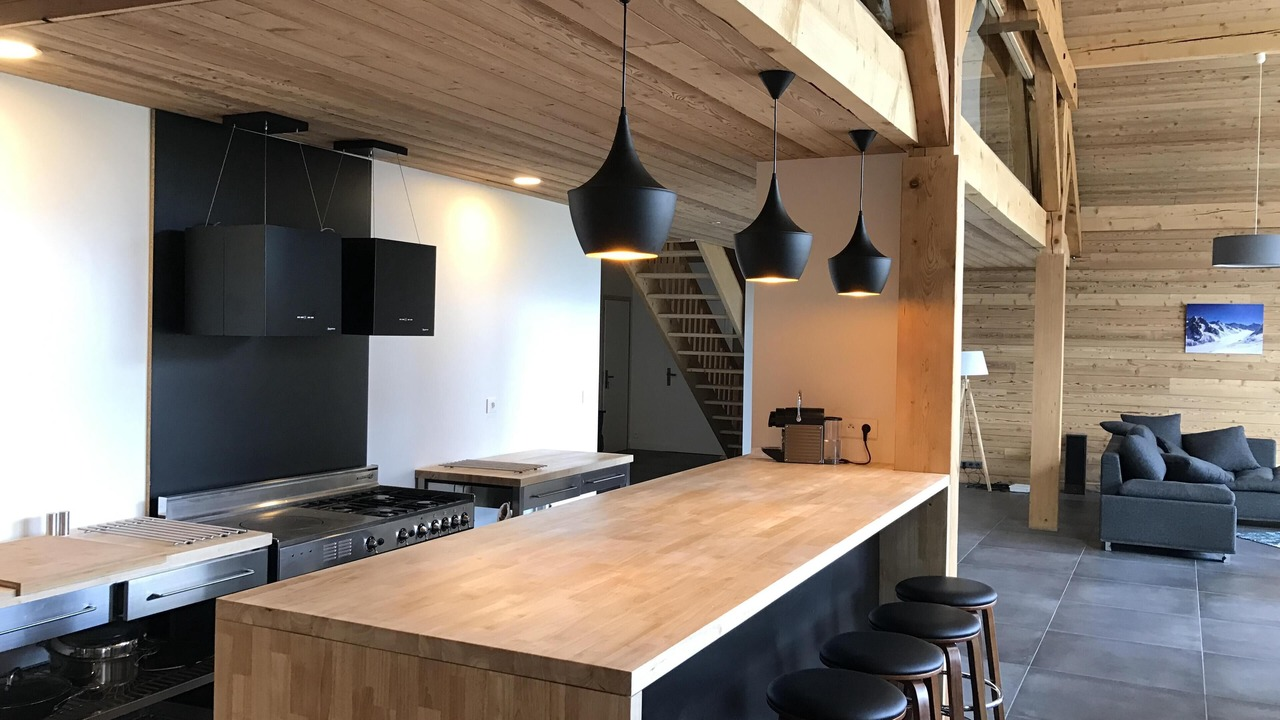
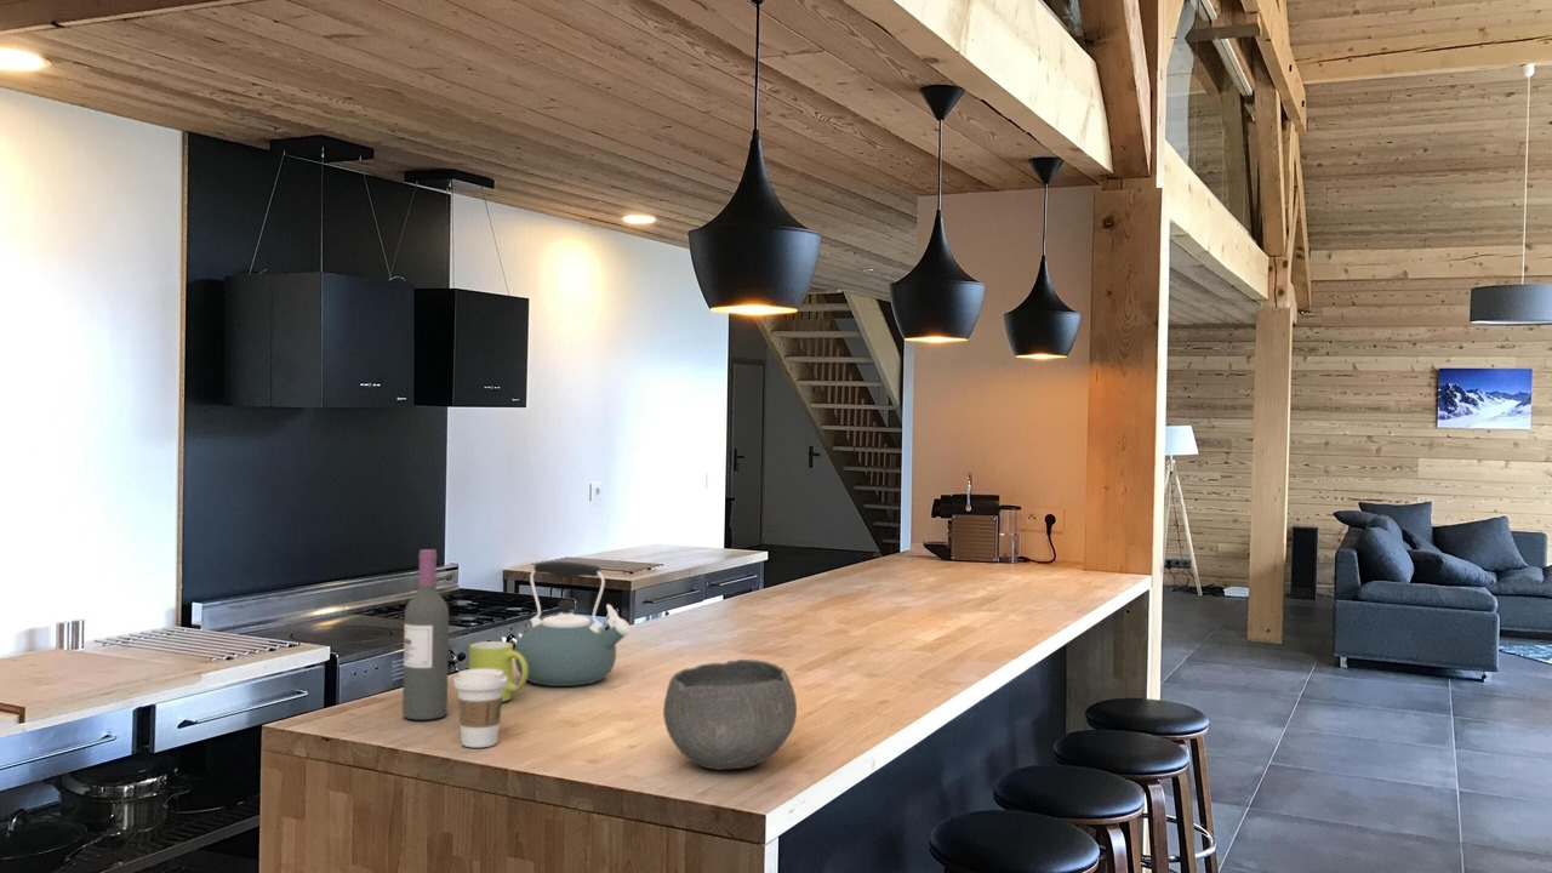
+ kettle [513,560,632,687]
+ bowl [662,658,798,771]
+ mug [468,640,527,703]
+ wine bottle [401,548,450,721]
+ coffee cup [452,668,508,748]
